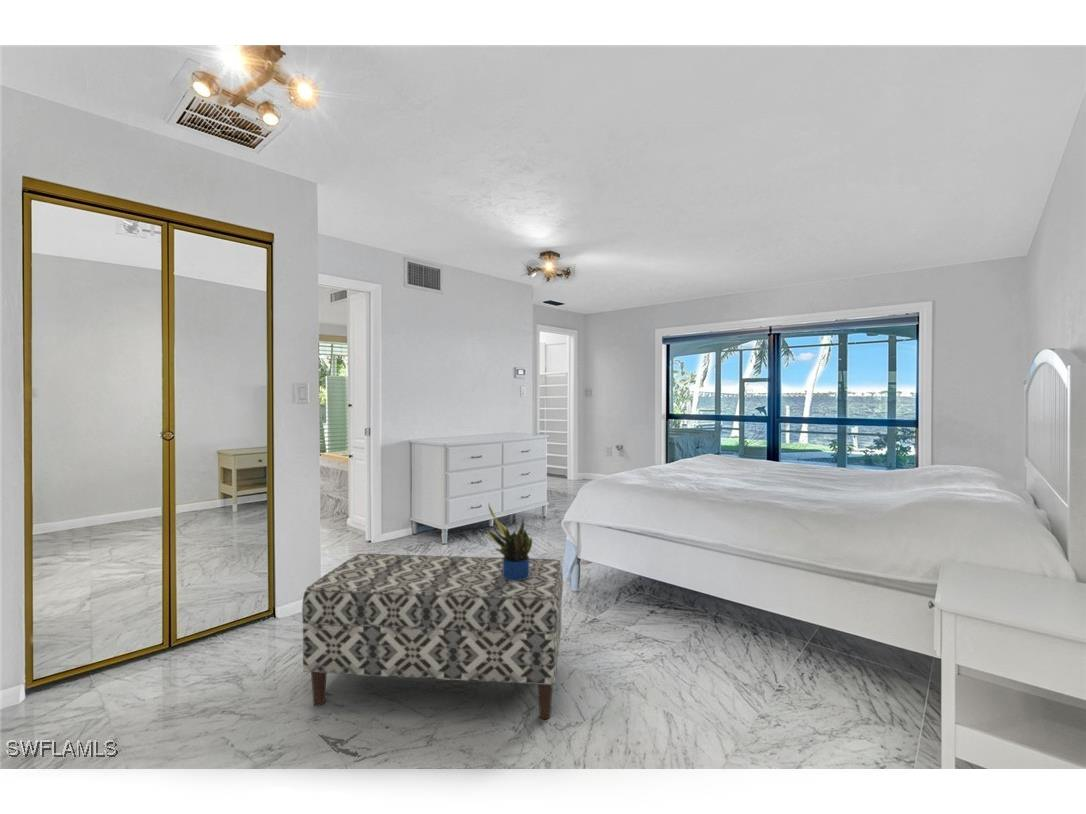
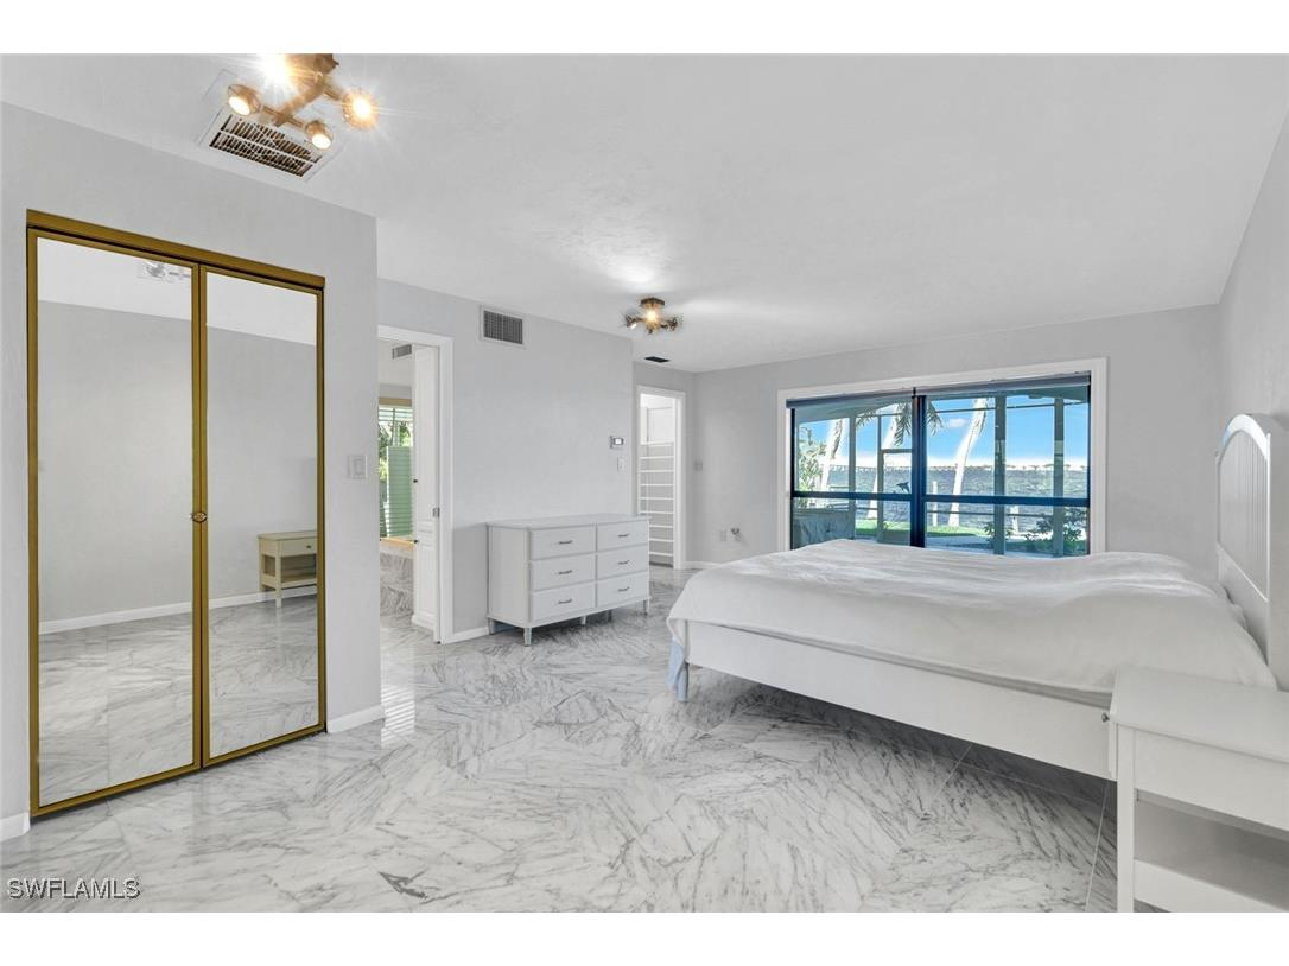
- potted plant [486,502,533,581]
- bench [301,553,564,720]
